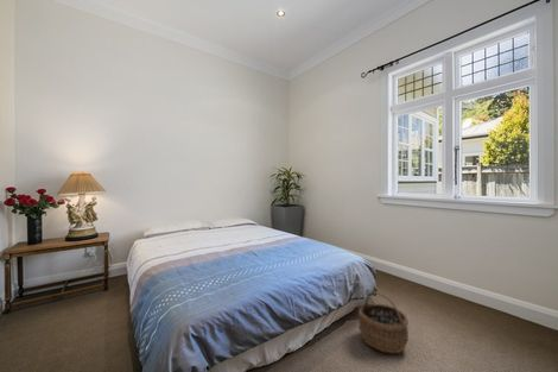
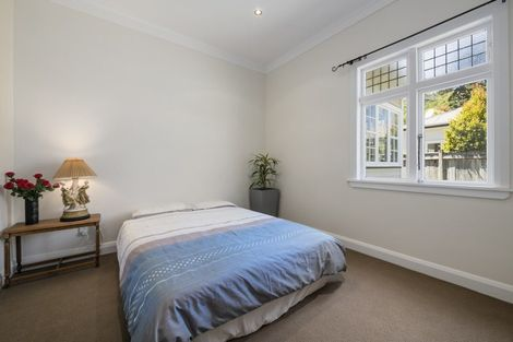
- wicker basket [357,291,410,354]
